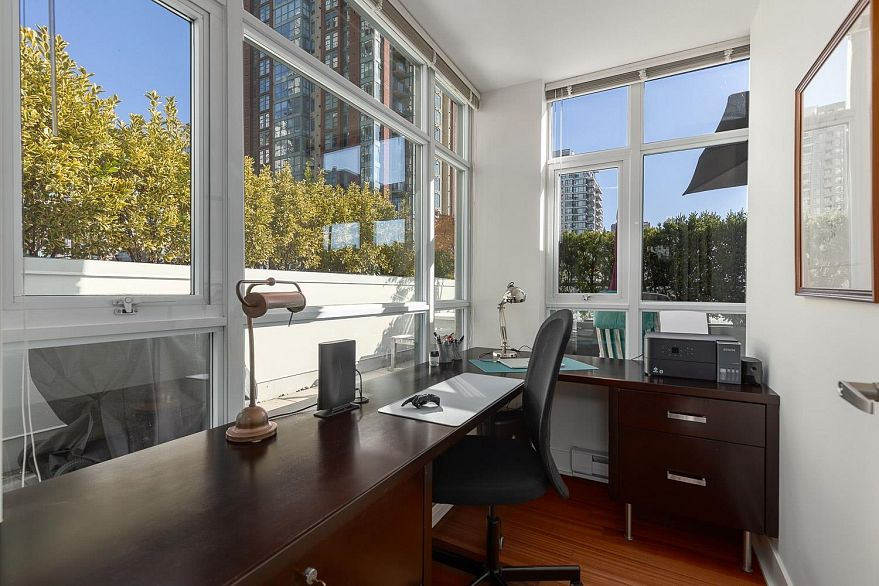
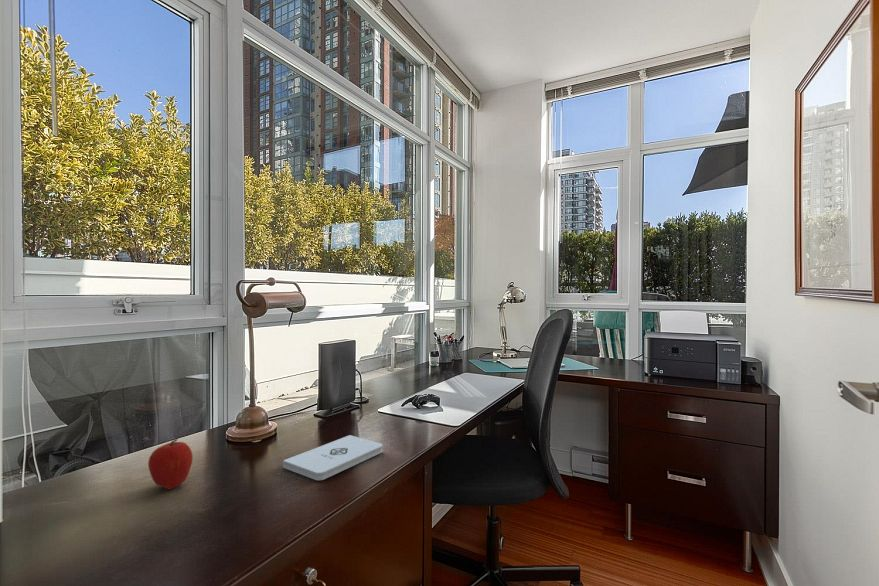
+ notepad [282,434,384,481]
+ fruit [147,438,194,490]
